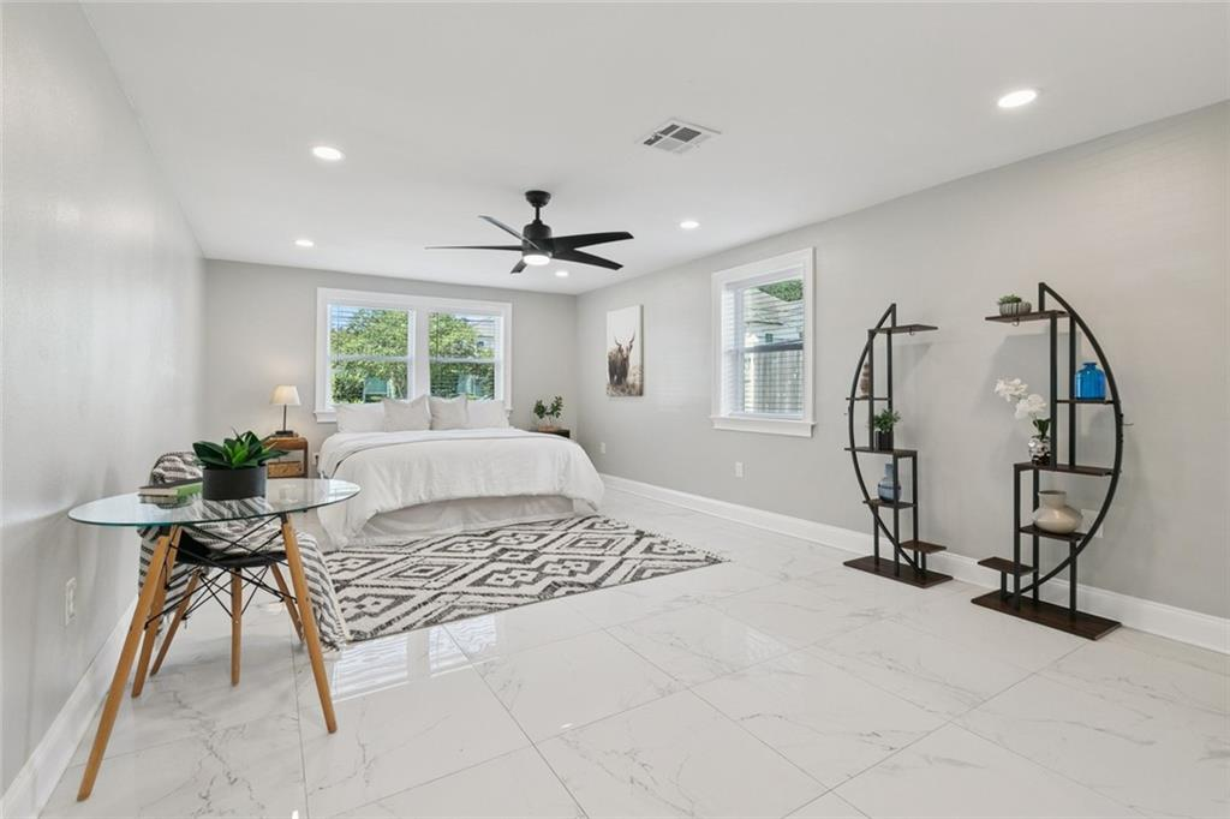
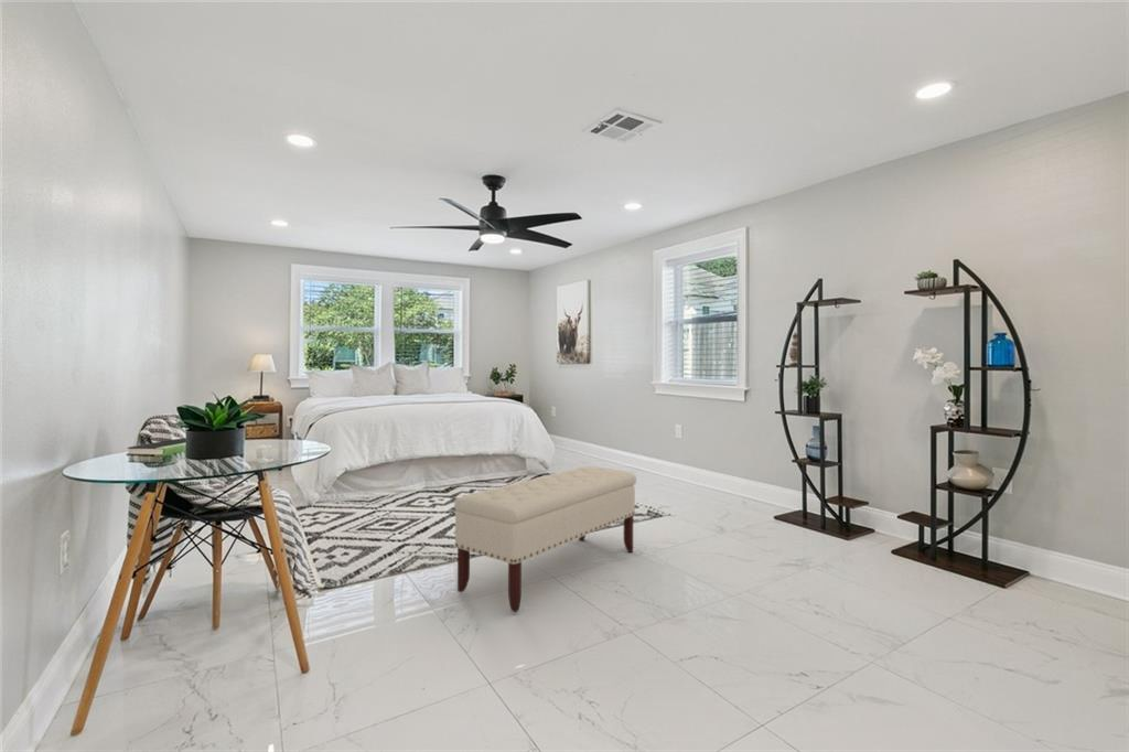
+ bench [453,465,637,613]
